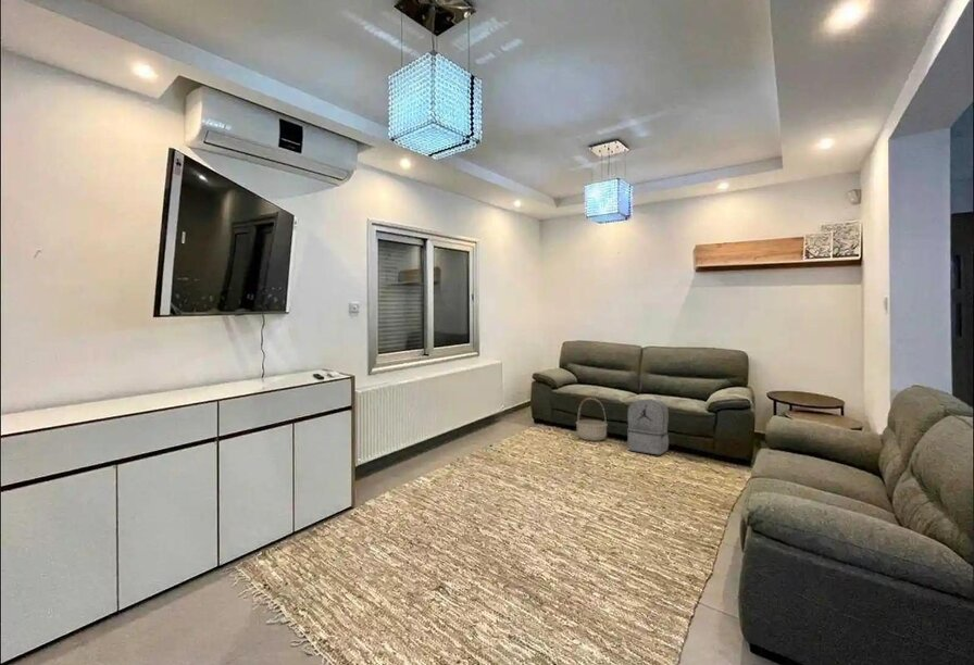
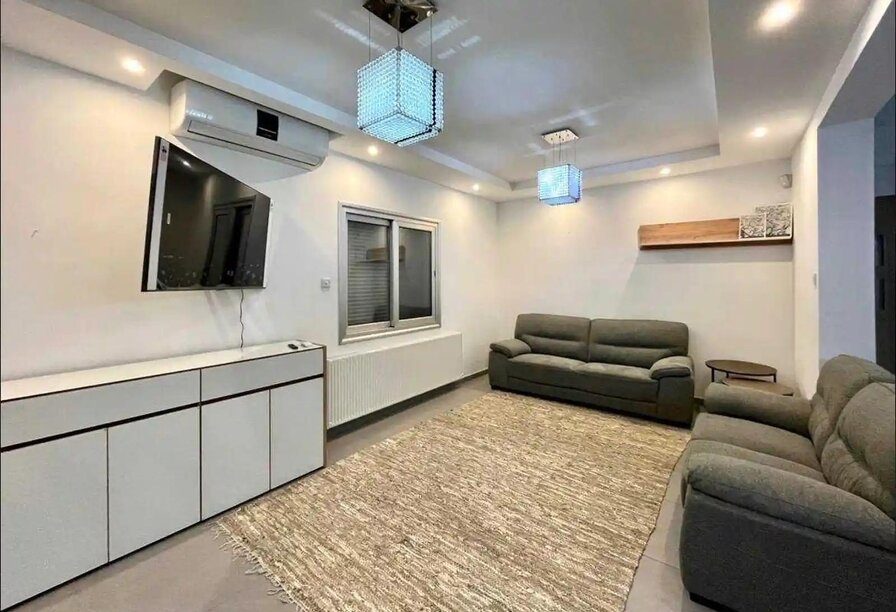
- backpack [626,398,670,455]
- basket [575,397,609,442]
